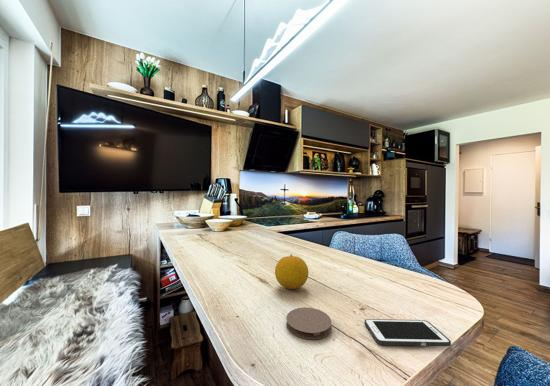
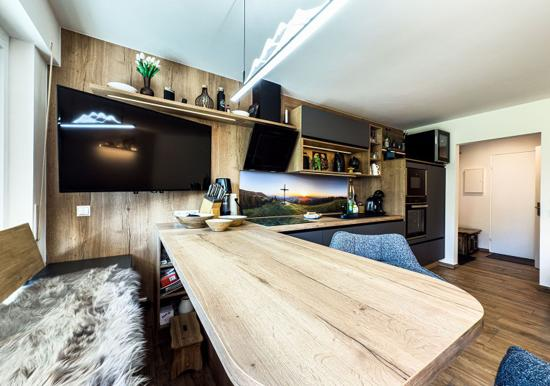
- coaster [285,306,332,341]
- fruit [274,253,309,290]
- cell phone [364,318,452,347]
